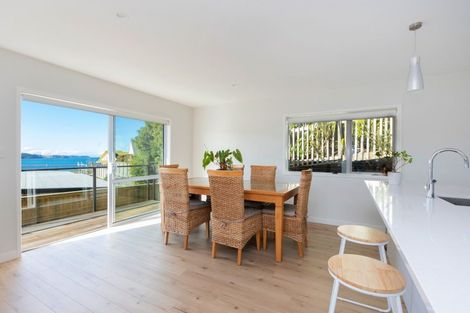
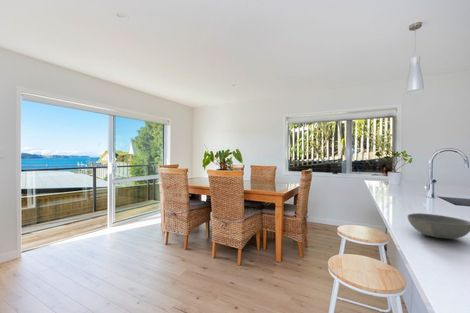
+ bowl [407,212,470,240]
